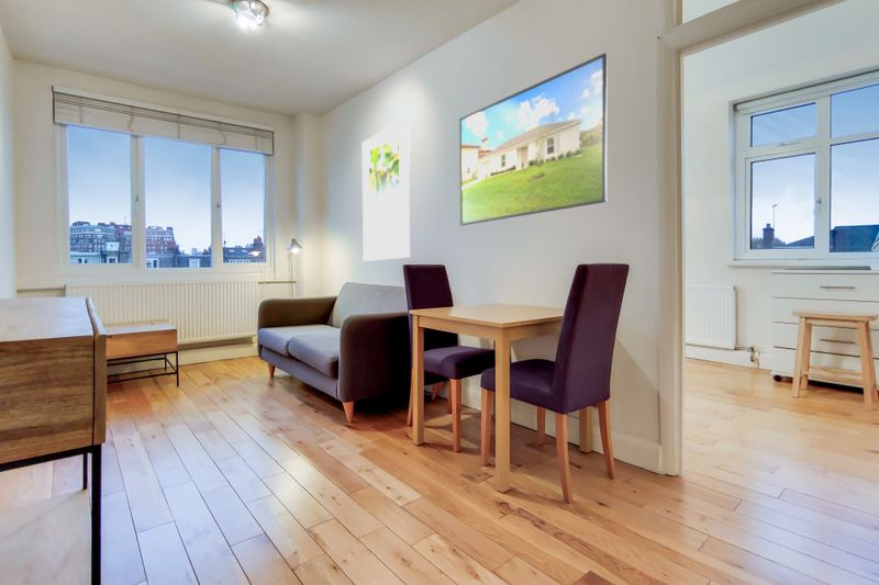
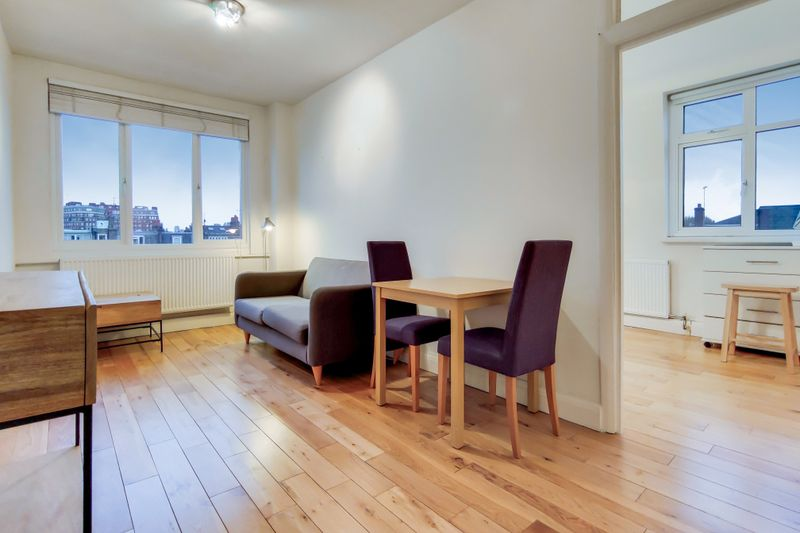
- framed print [360,117,411,262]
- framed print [458,52,608,226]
